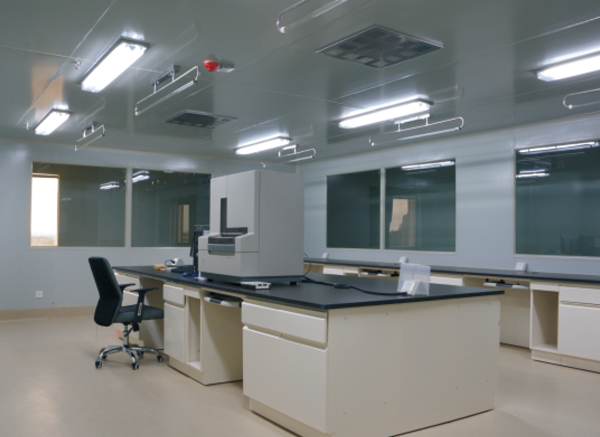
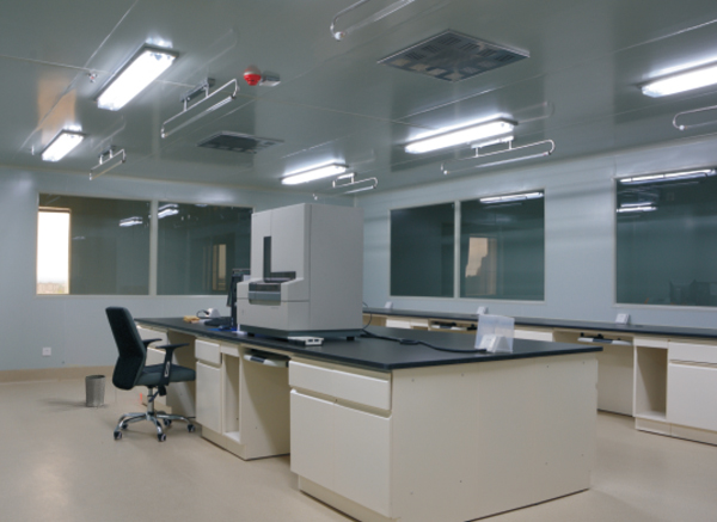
+ waste basket [84,374,108,409]
